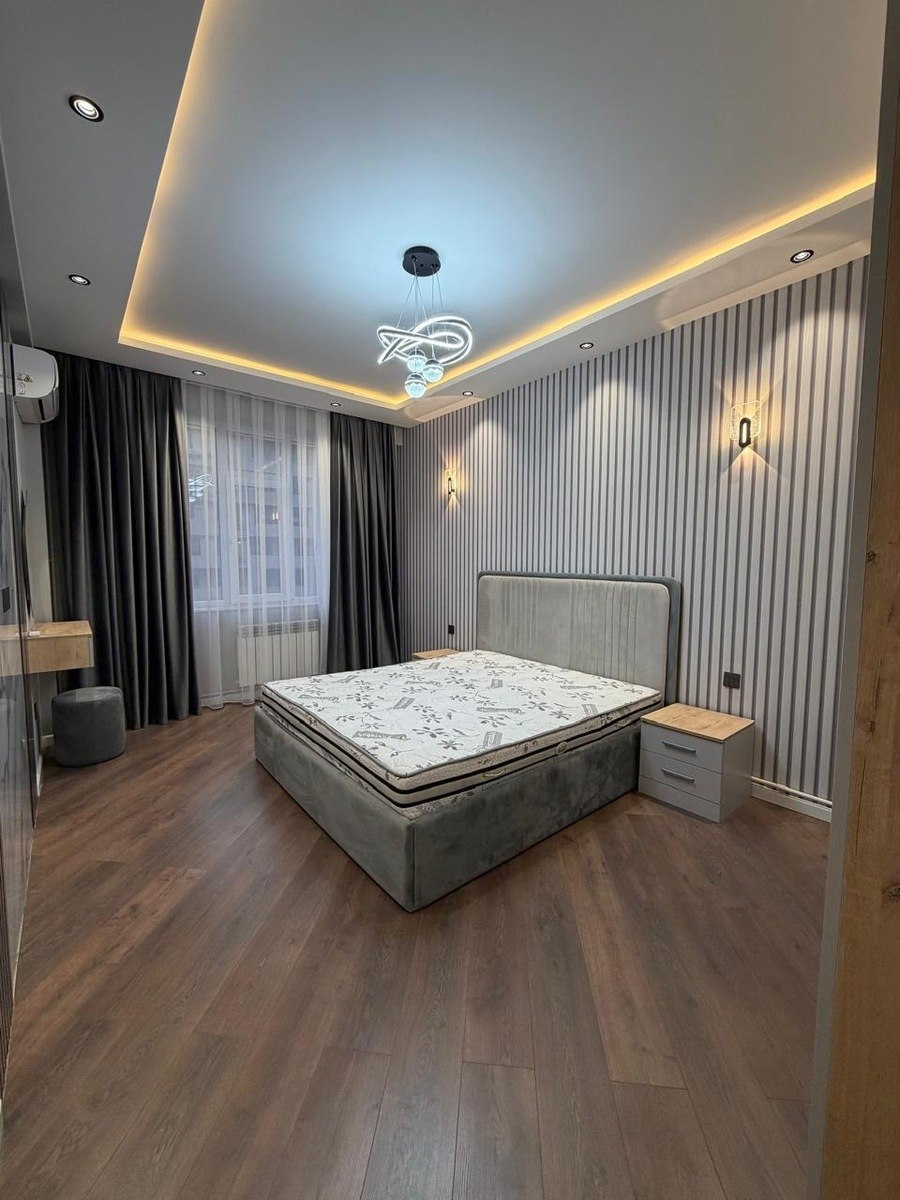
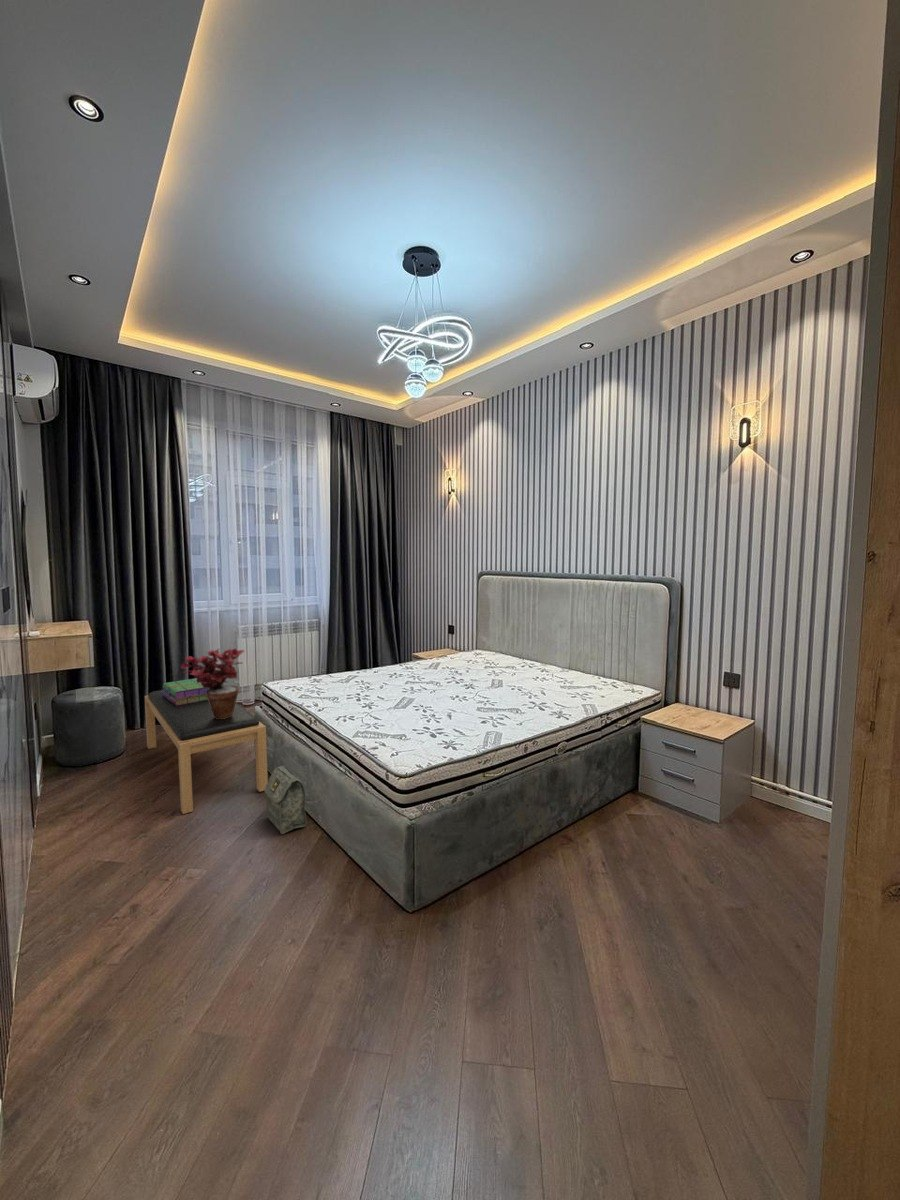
+ potted plant [180,647,245,719]
+ bench [144,689,269,815]
+ stack of books [161,677,209,705]
+ bag [264,765,308,835]
